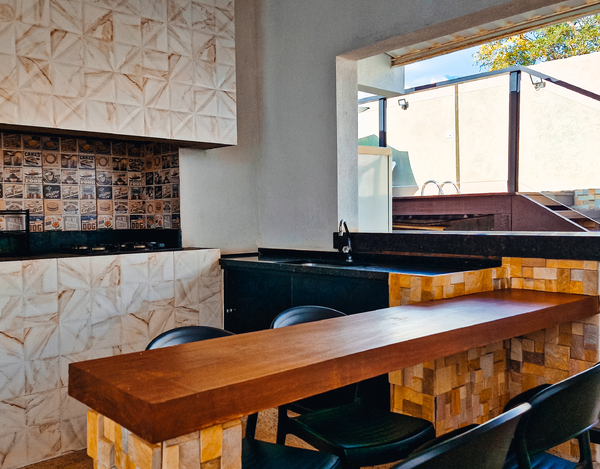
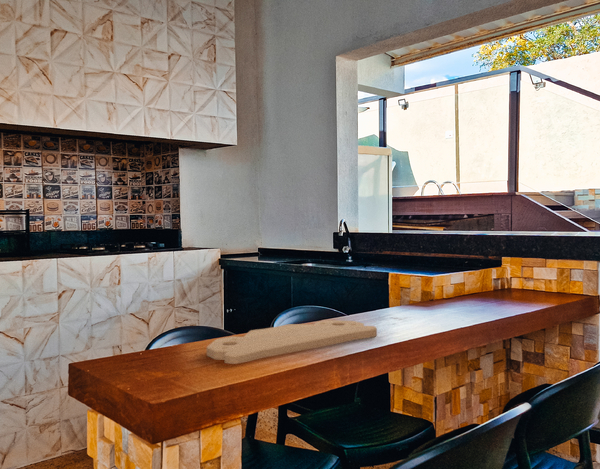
+ cutting board [206,319,378,365]
